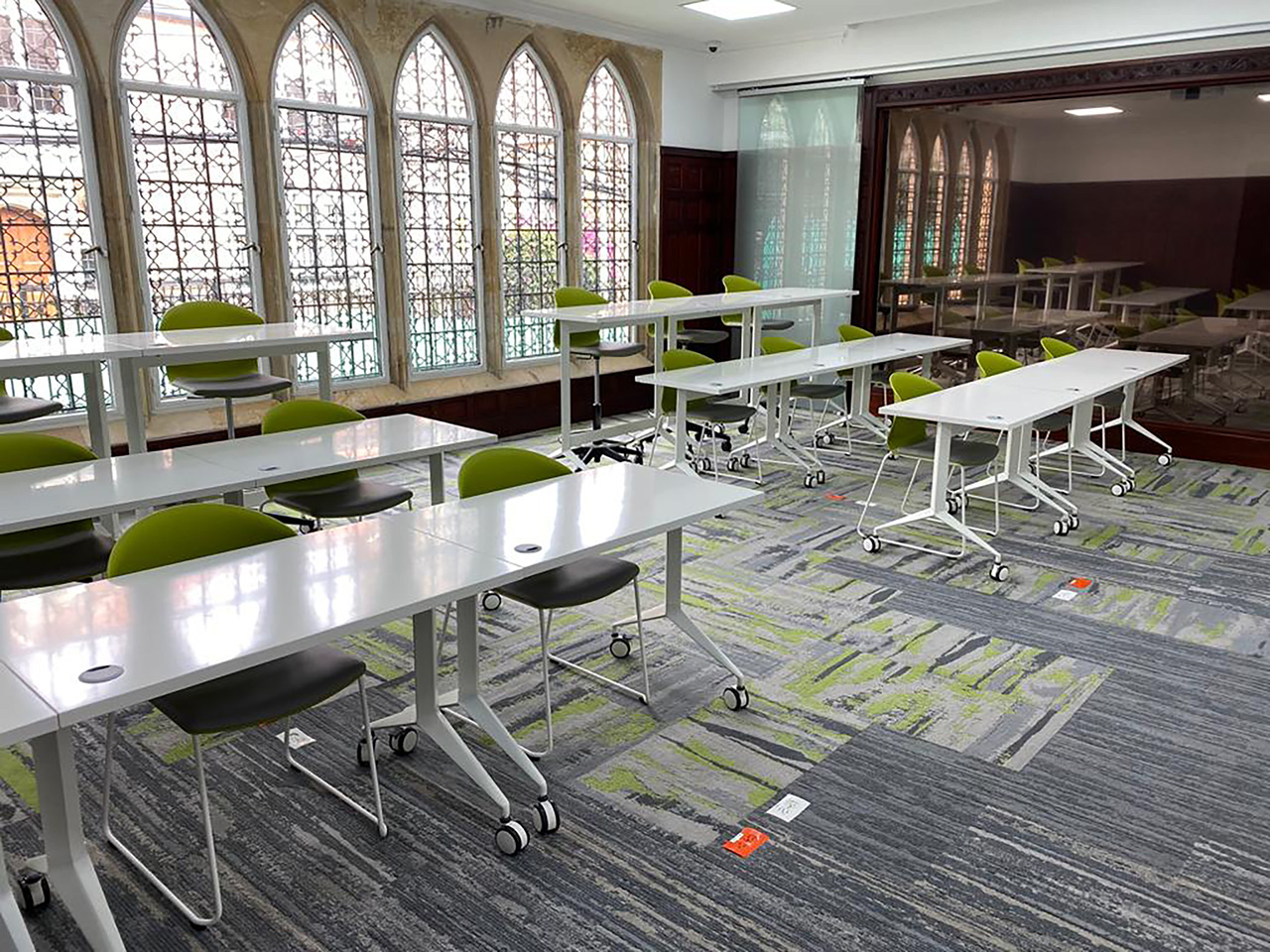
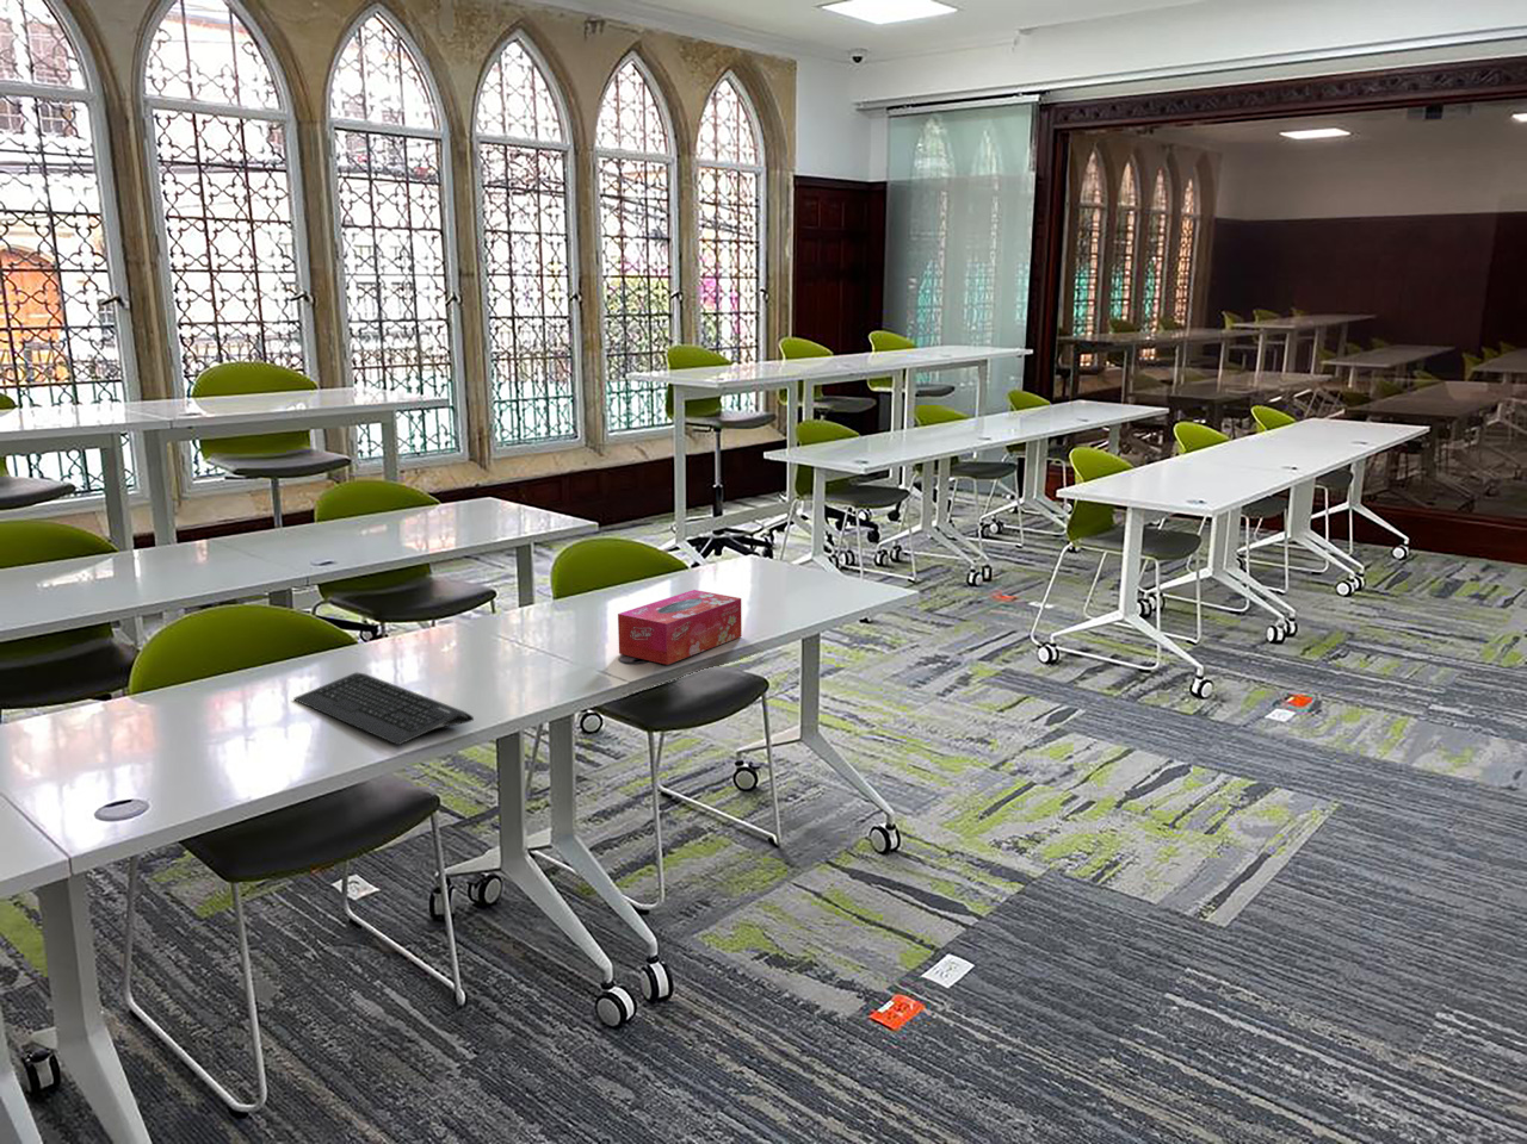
+ keyboard [293,671,475,746]
+ tissue box [617,589,743,666]
